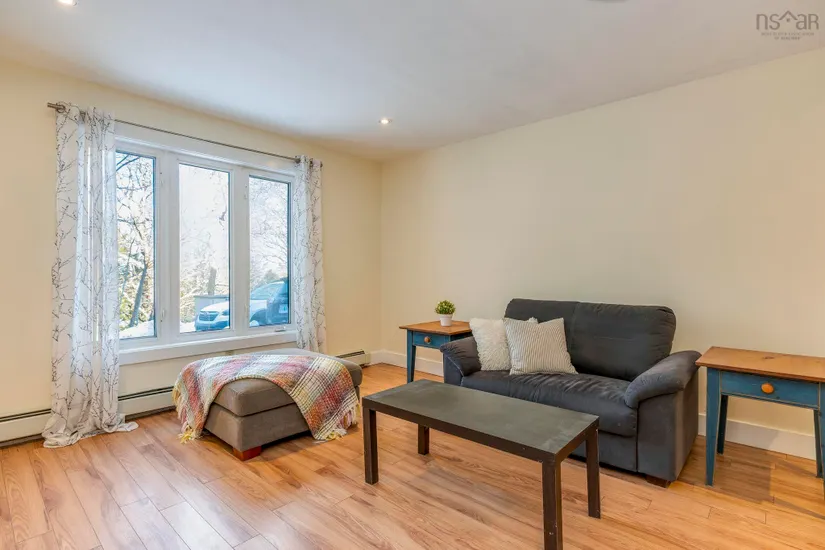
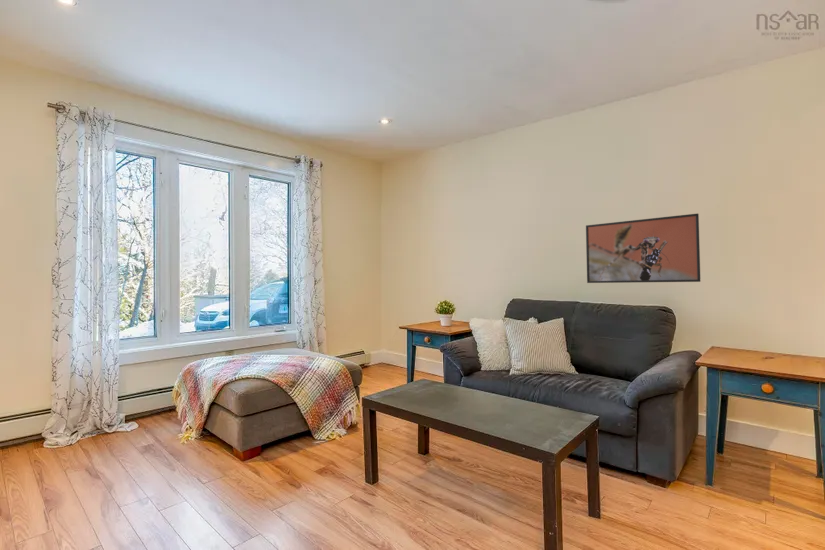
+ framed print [585,212,702,284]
